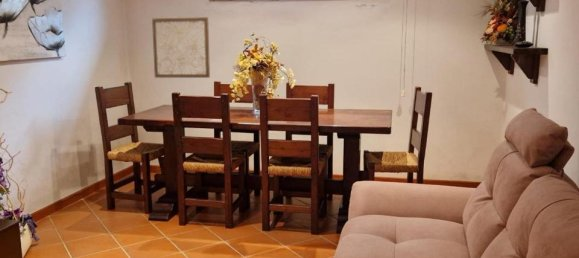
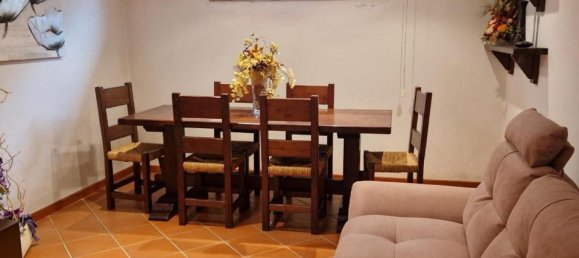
- wall art [151,16,211,79]
